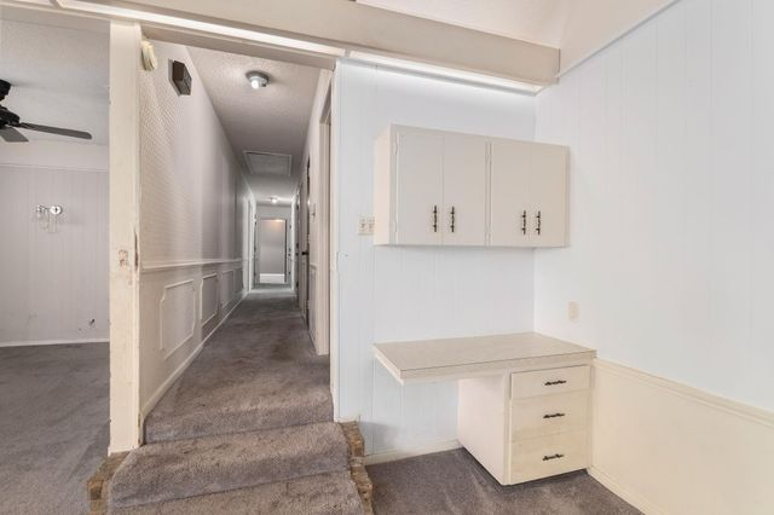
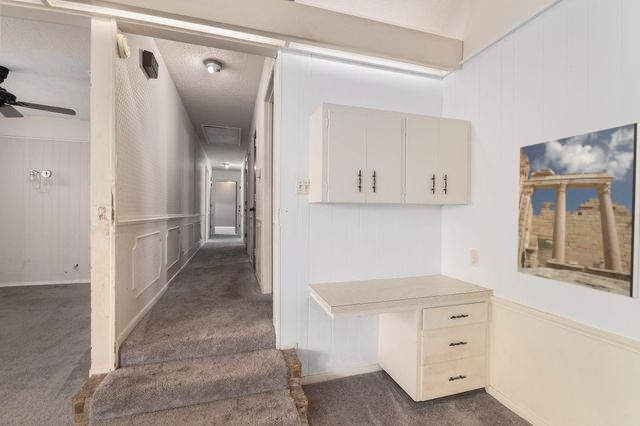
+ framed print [516,120,640,300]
